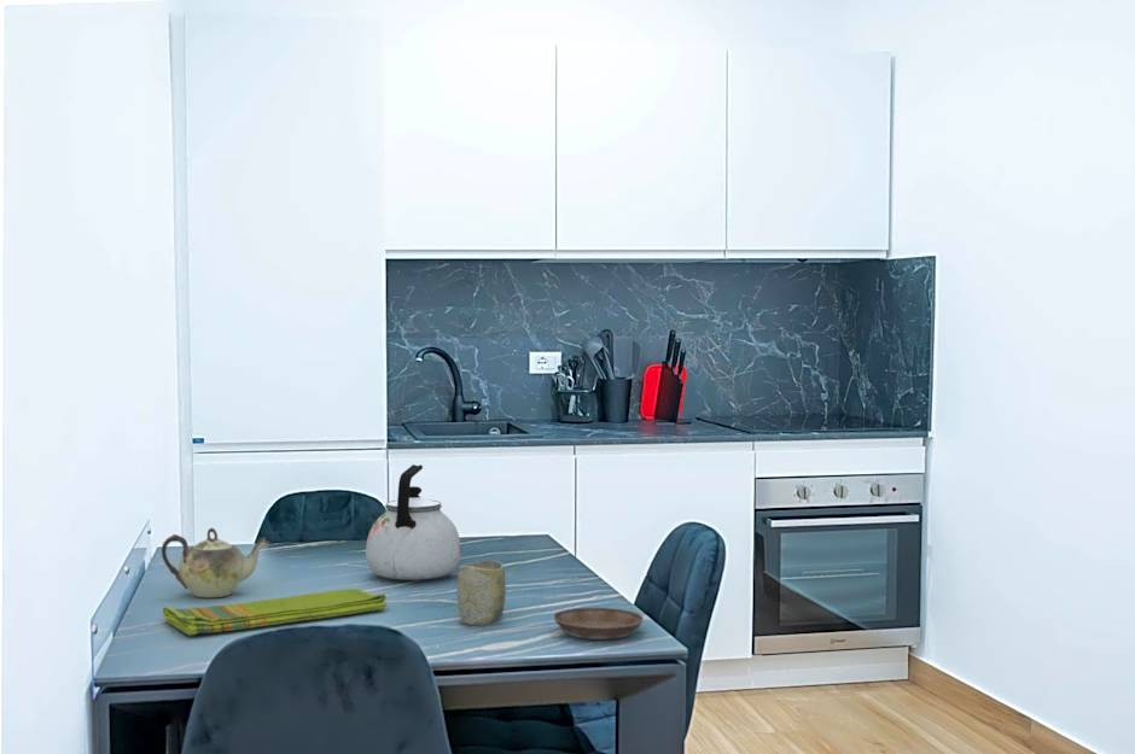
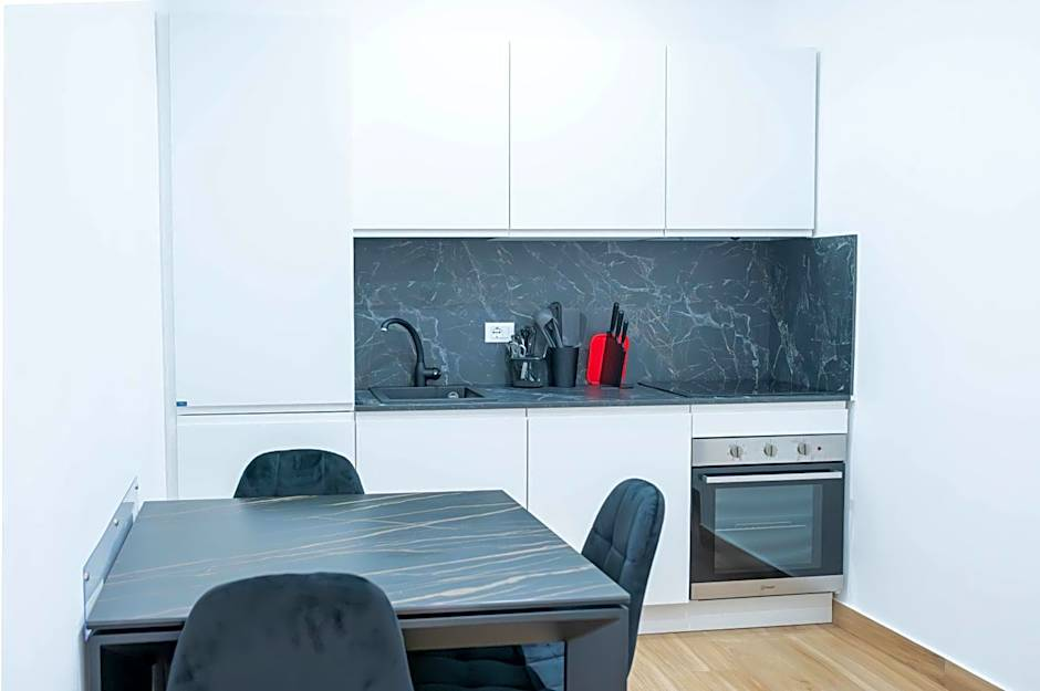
- cup [455,559,507,626]
- teapot [161,527,274,598]
- kettle [365,463,462,581]
- dish towel [162,588,388,636]
- saucer [552,607,645,641]
